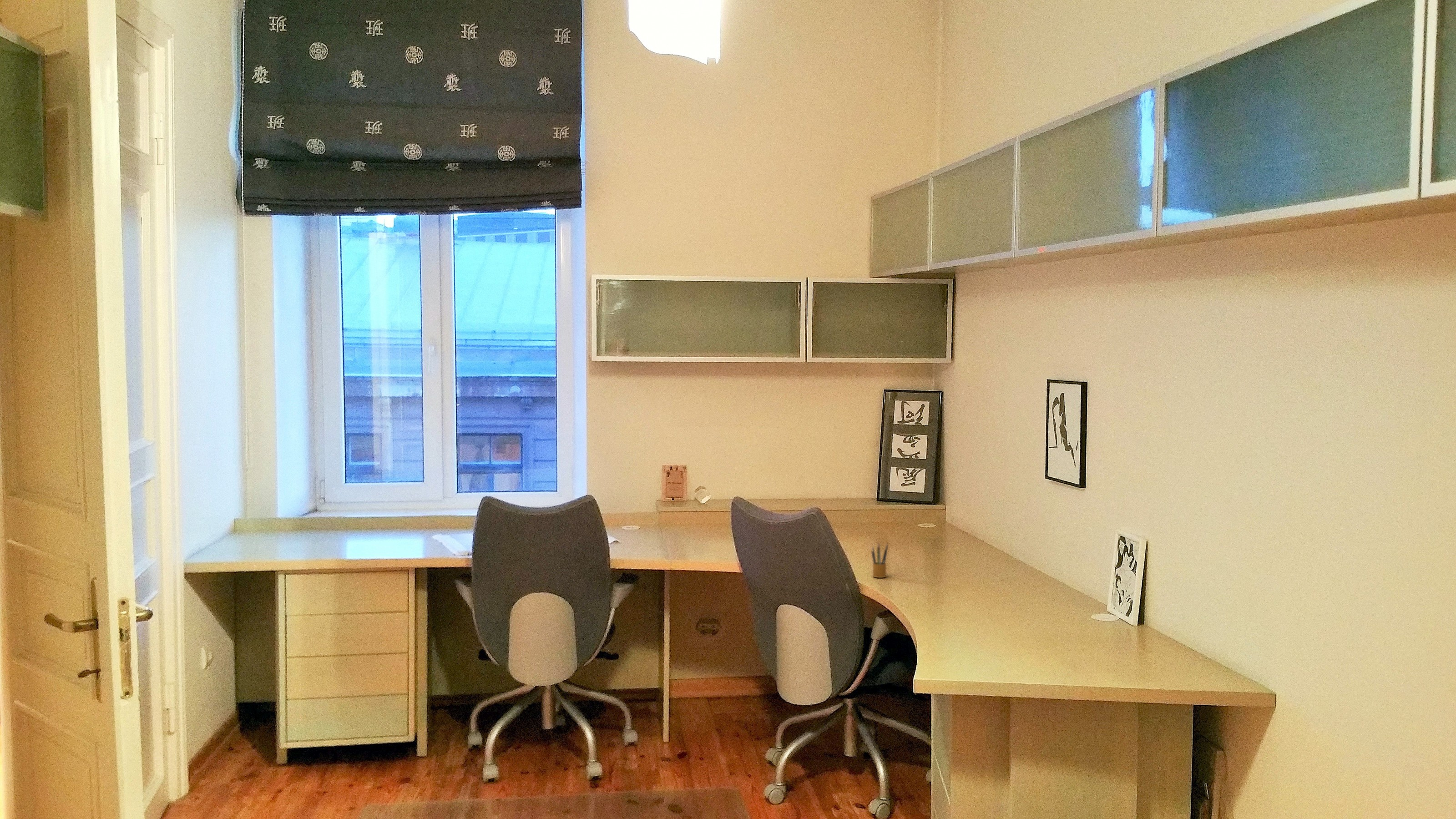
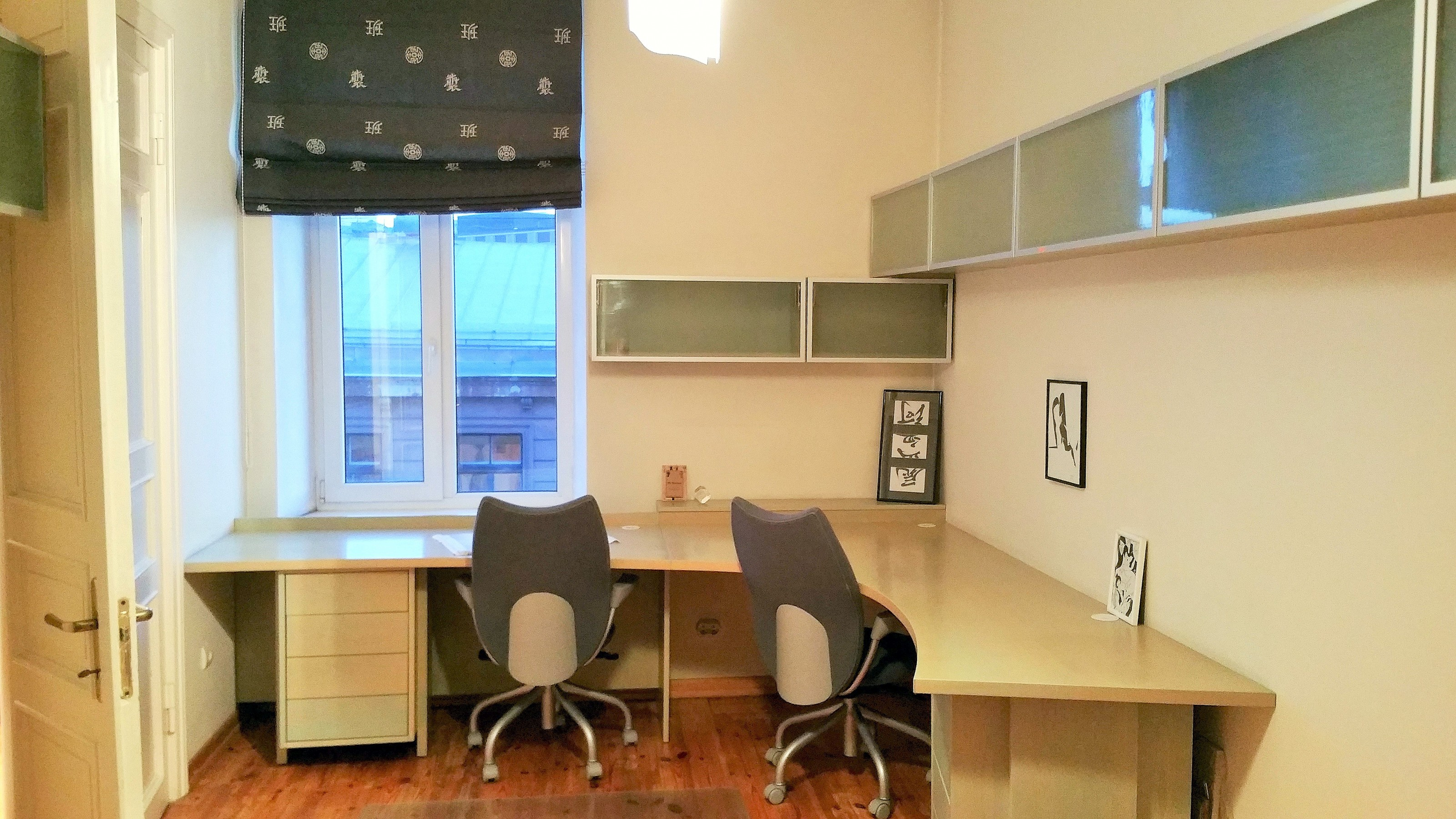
- pencil box [871,542,889,578]
